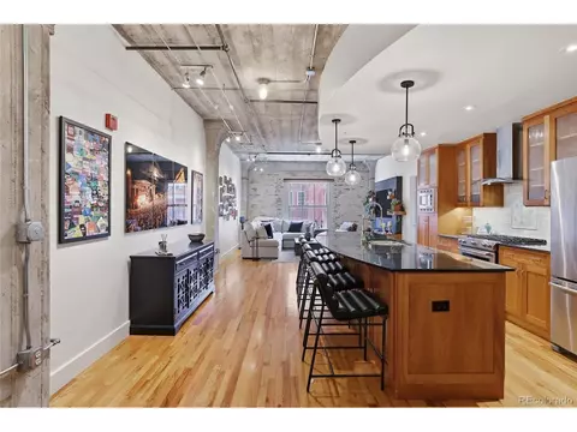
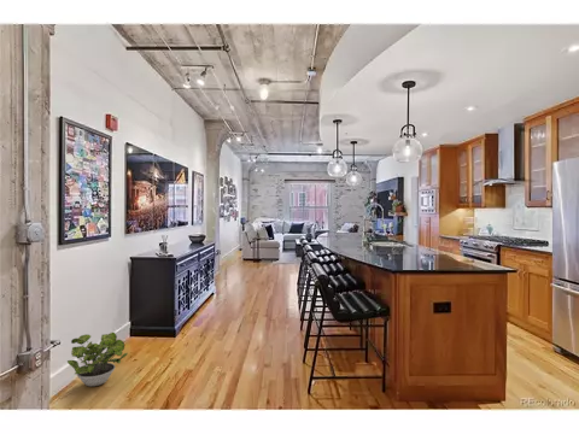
+ potted plant [66,332,129,387]
